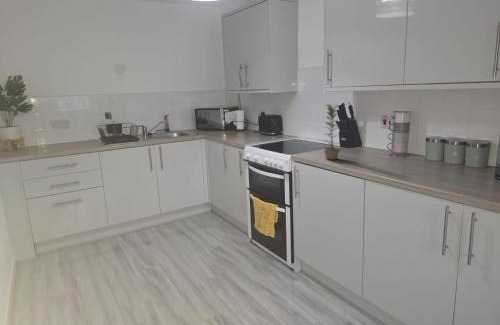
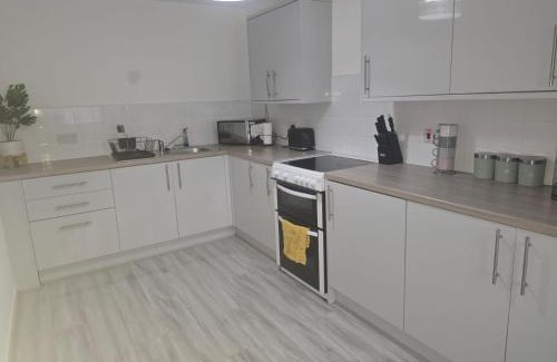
- plant [319,104,342,161]
